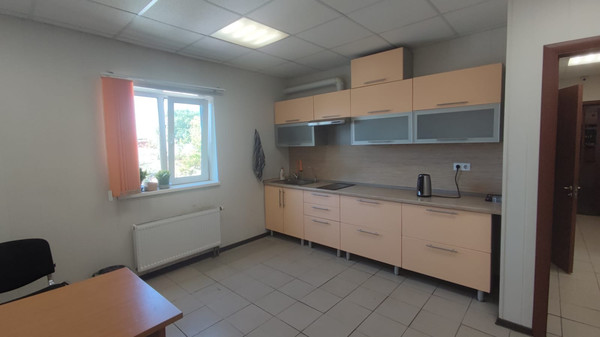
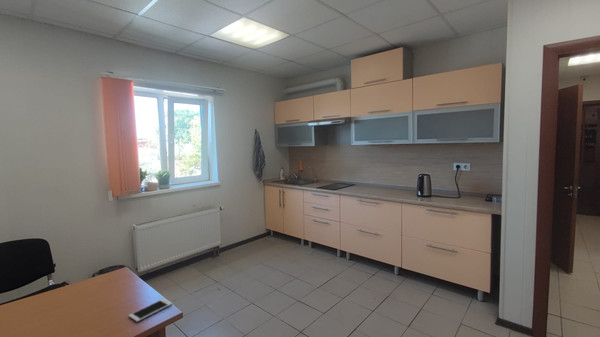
+ cell phone [128,298,173,323]
